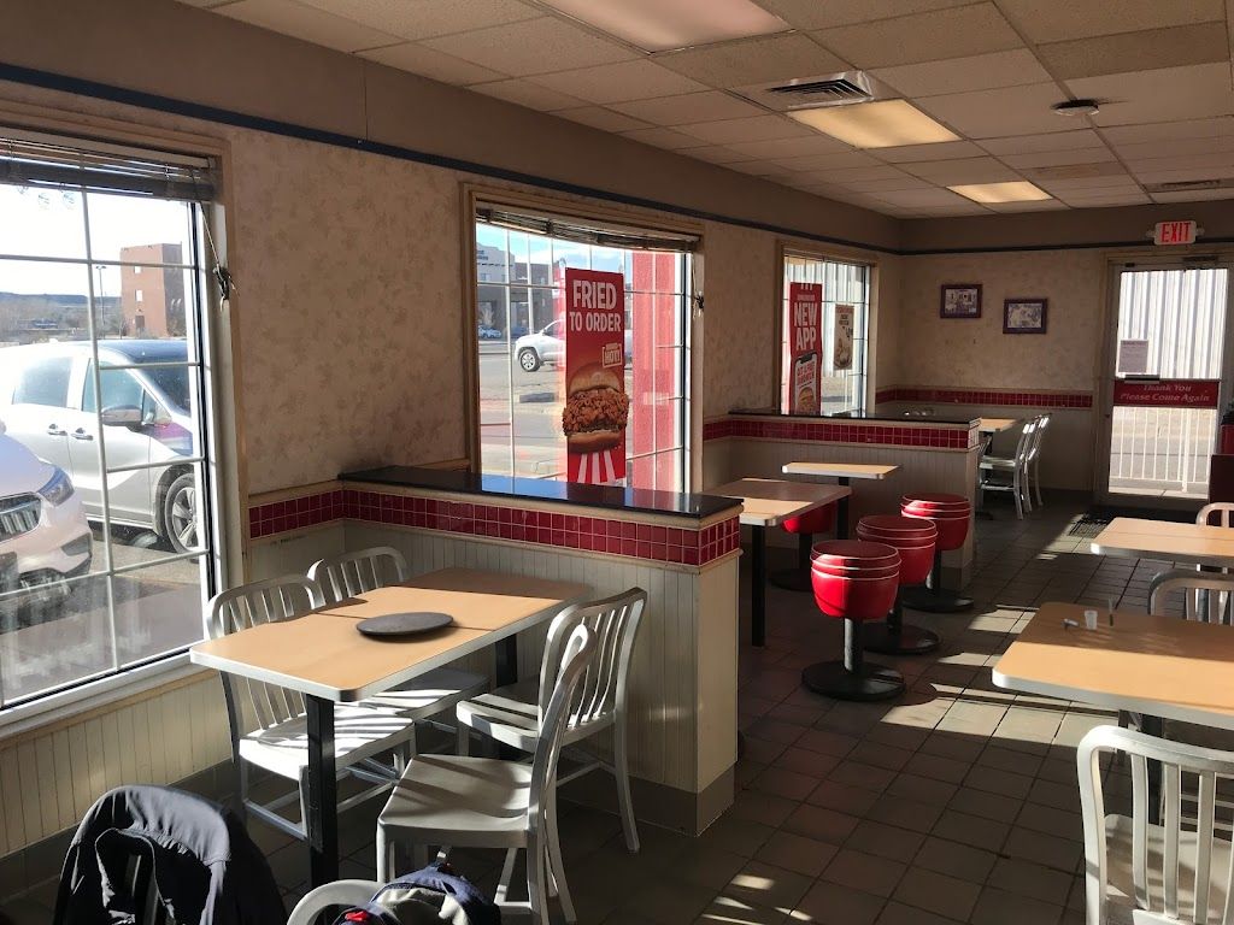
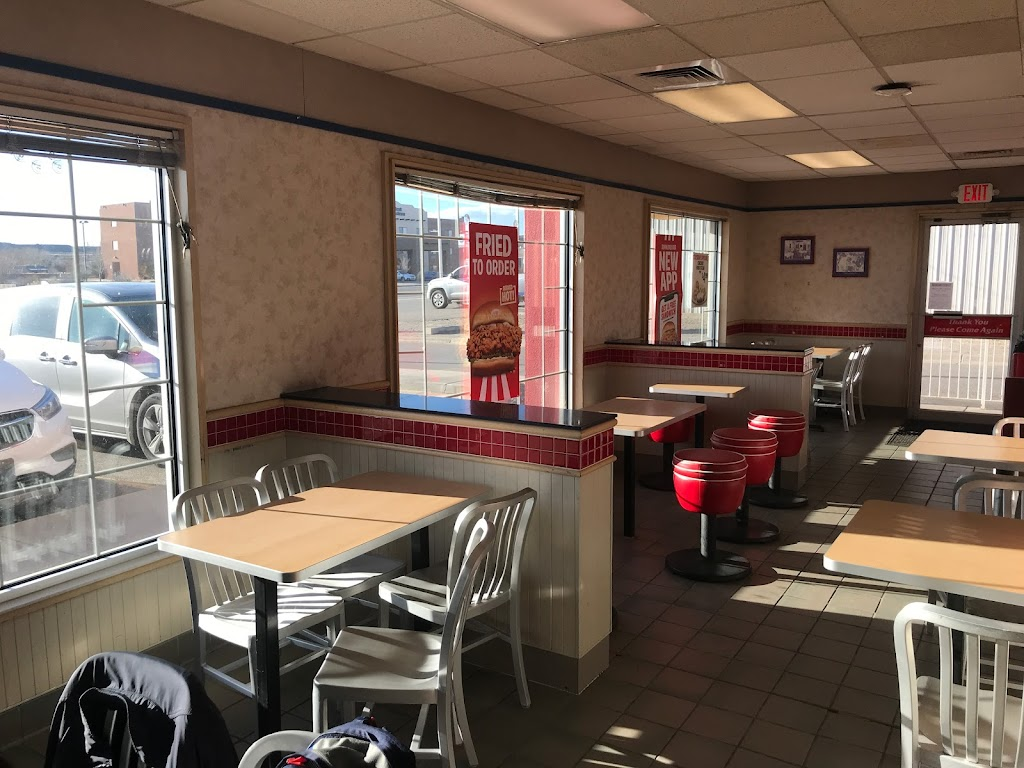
- plate [354,611,454,636]
- cup [1063,597,1115,631]
